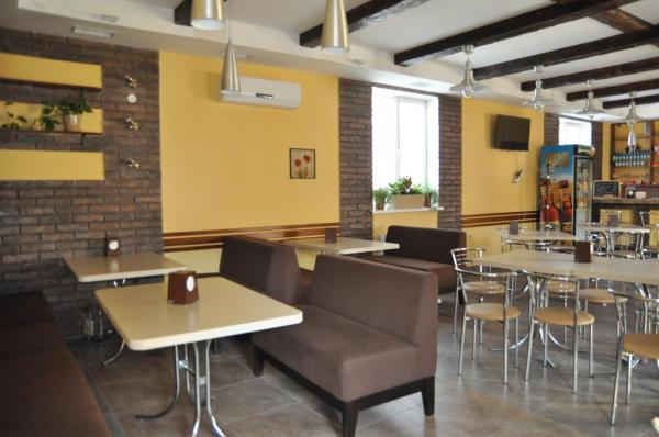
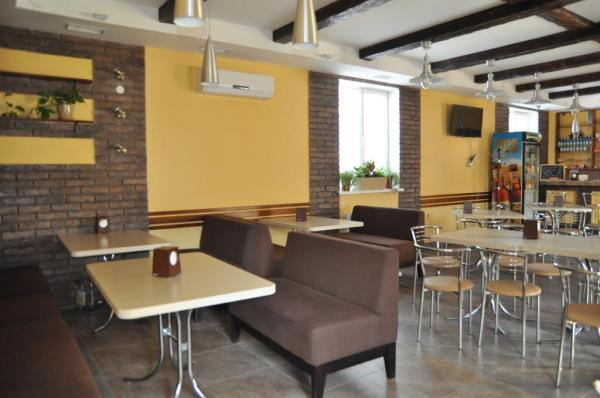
- wall art [288,147,316,180]
